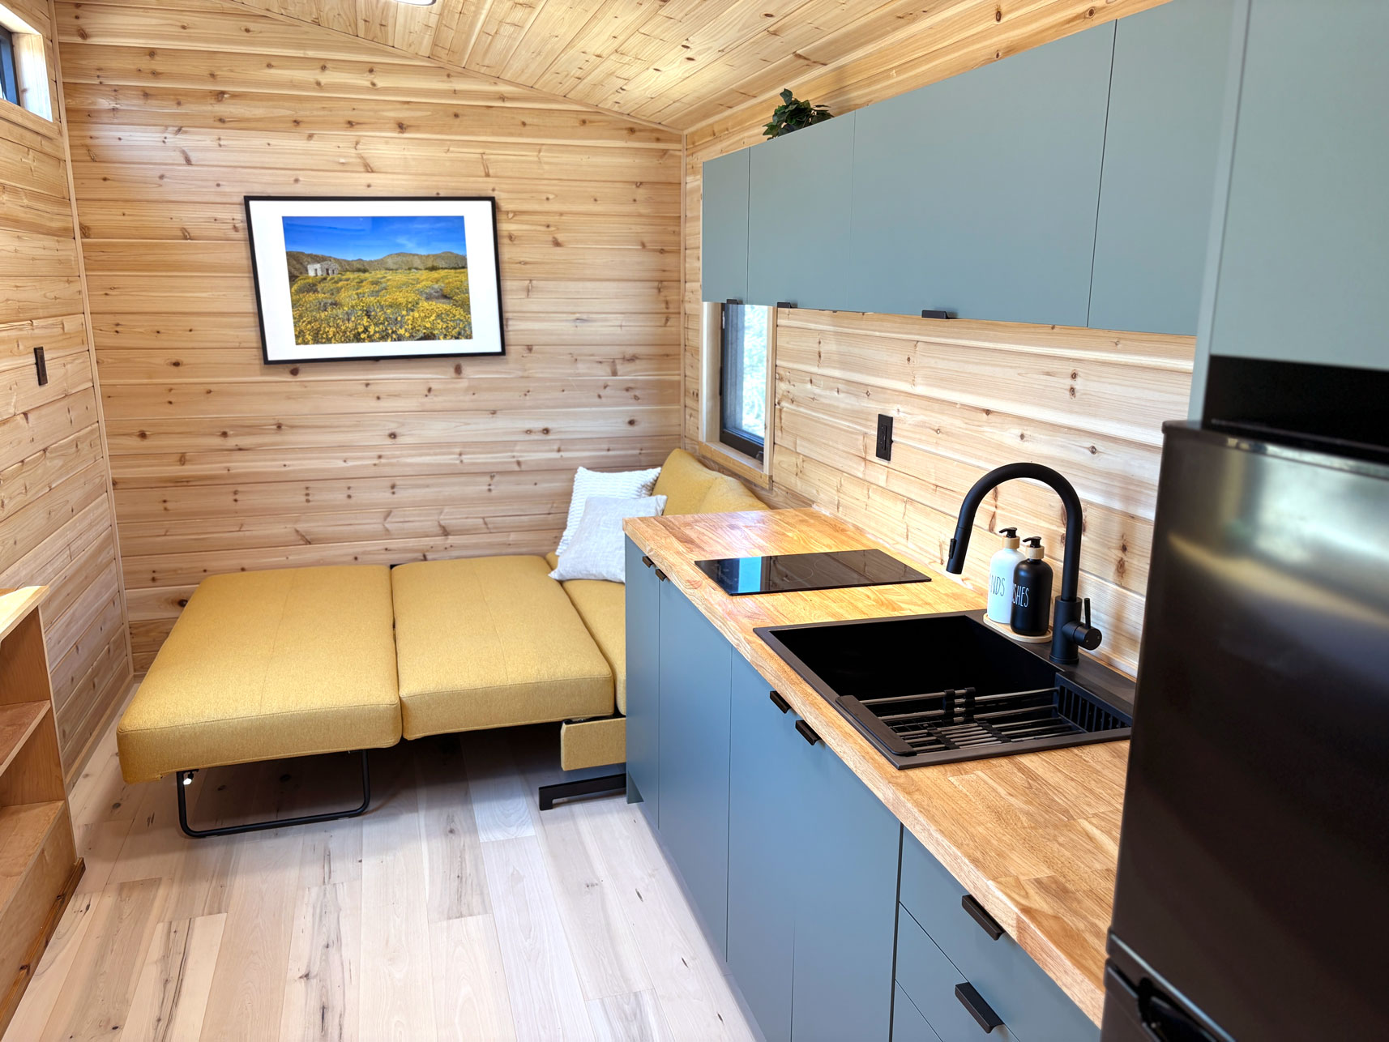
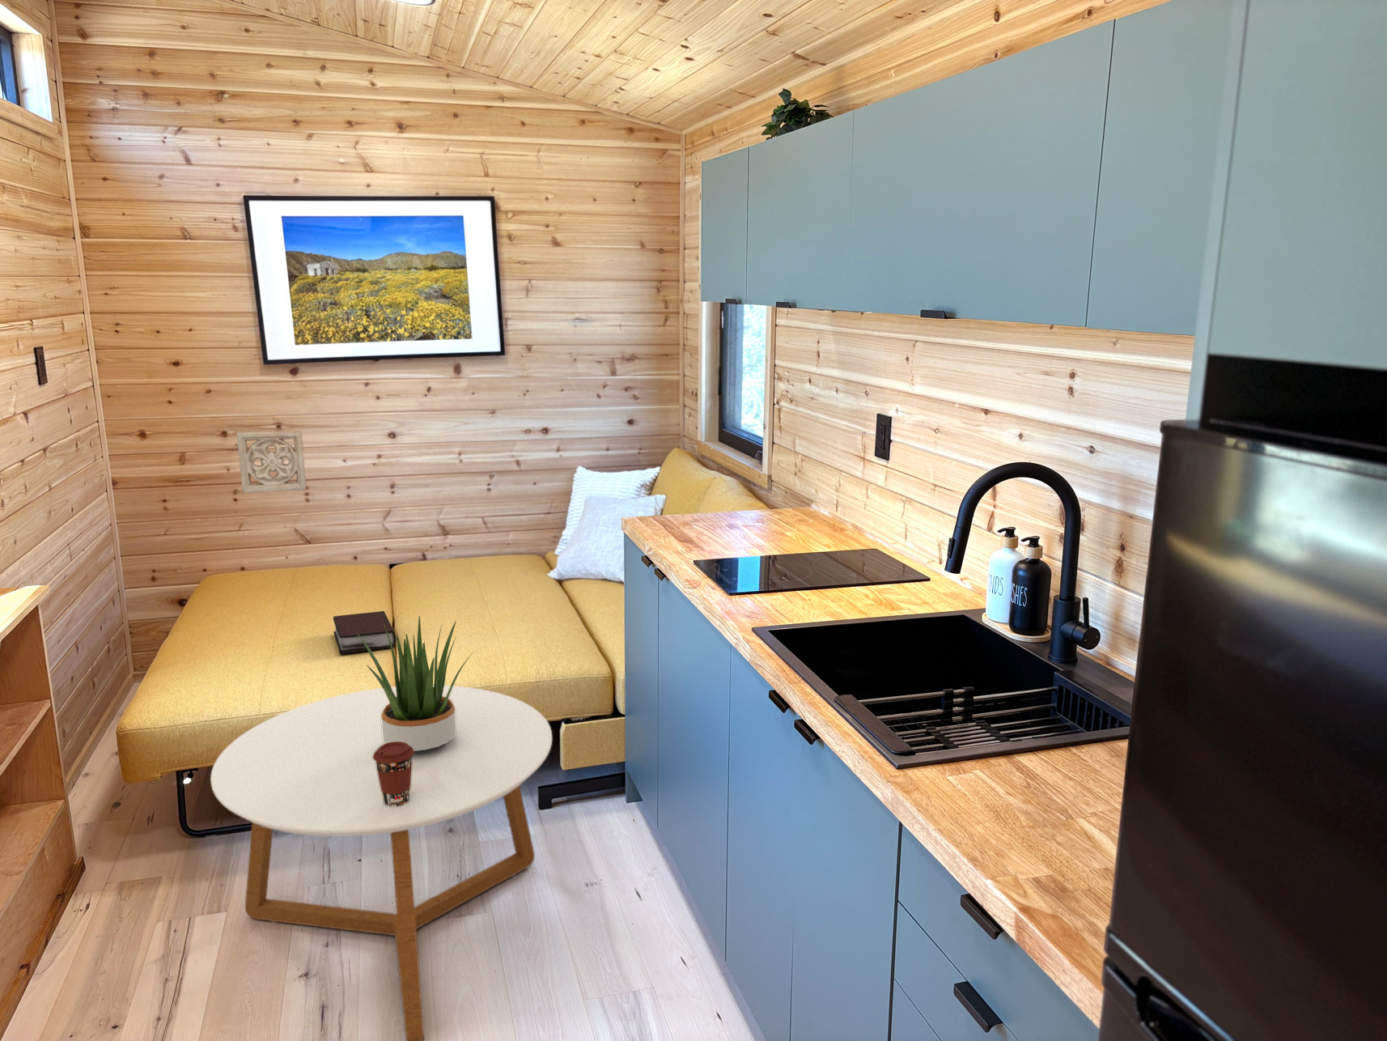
+ coffee cup [373,741,414,806]
+ coffee table [210,685,553,1041]
+ potted plant [358,616,475,753]
+ bible [332,610,397,655]
+ wall ornament [236,430,307,494]
